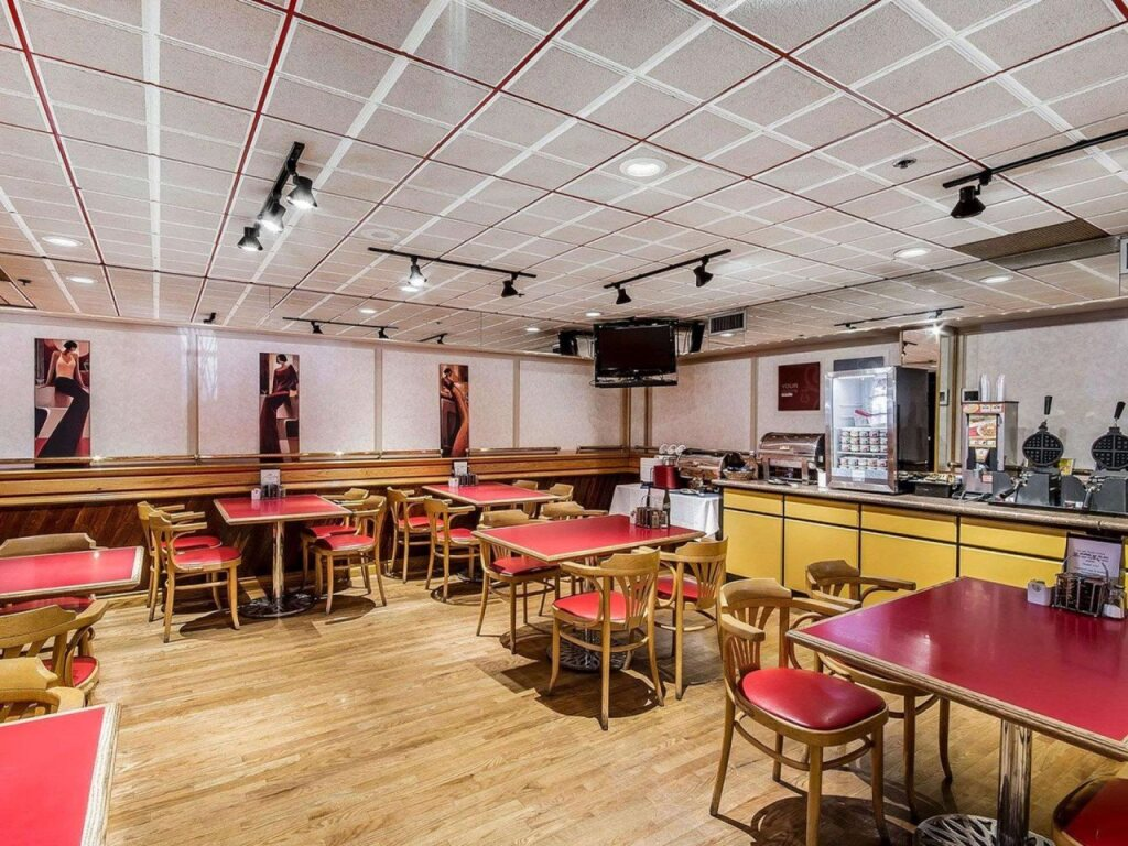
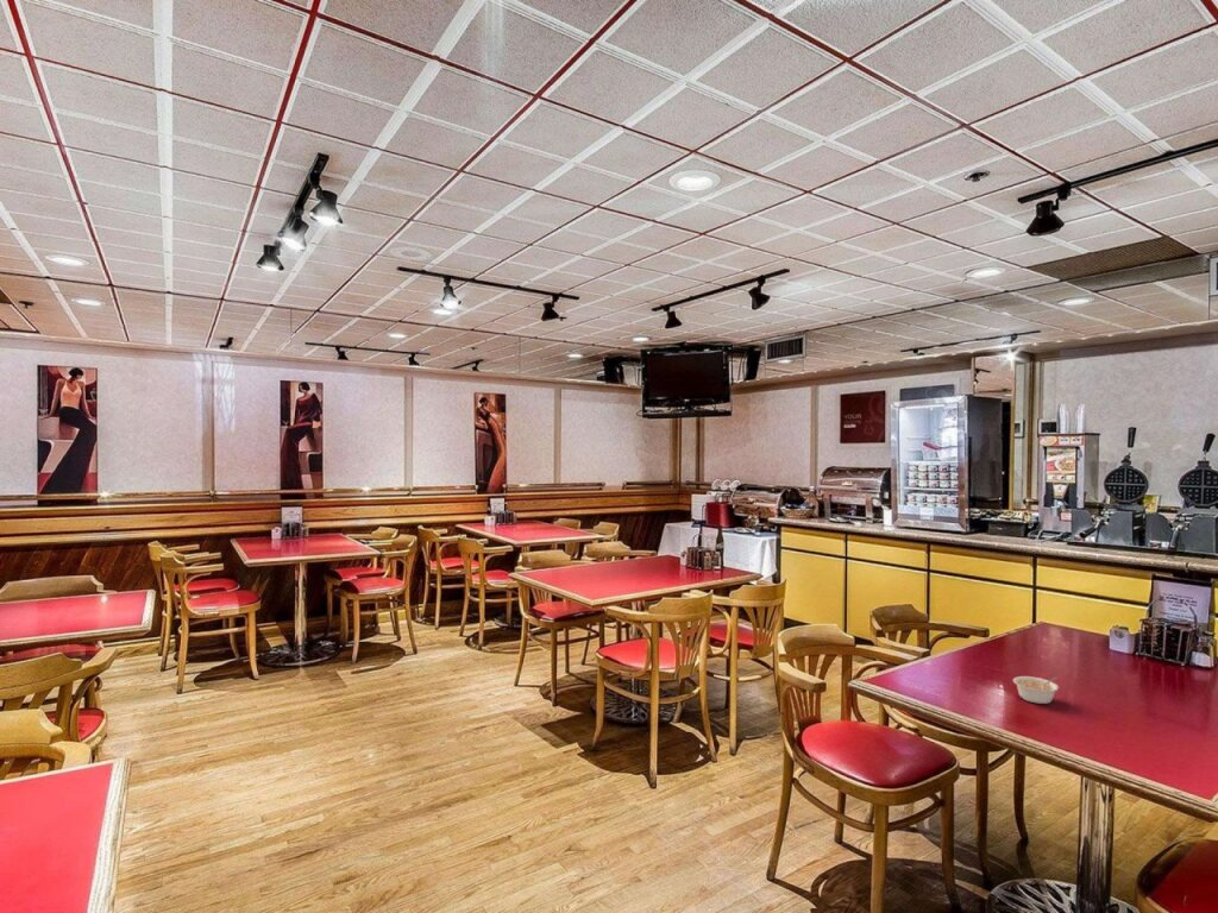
+ legume [1012,675,1060,705]
